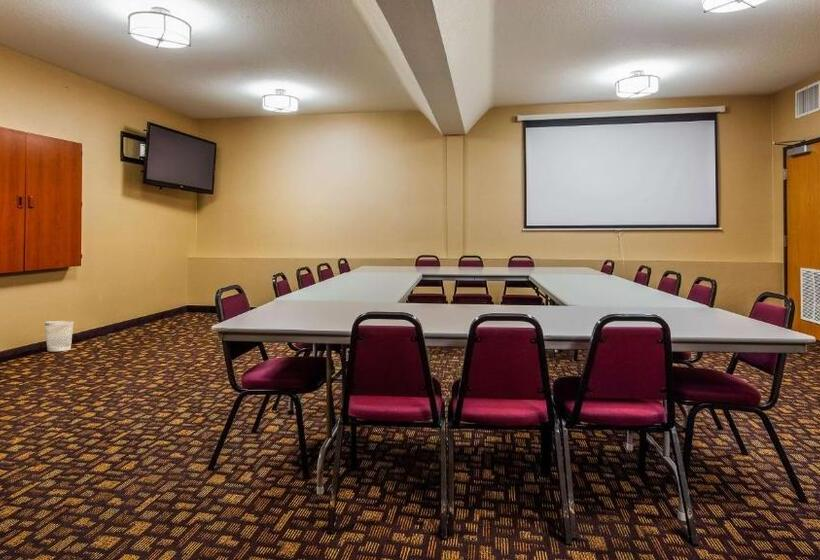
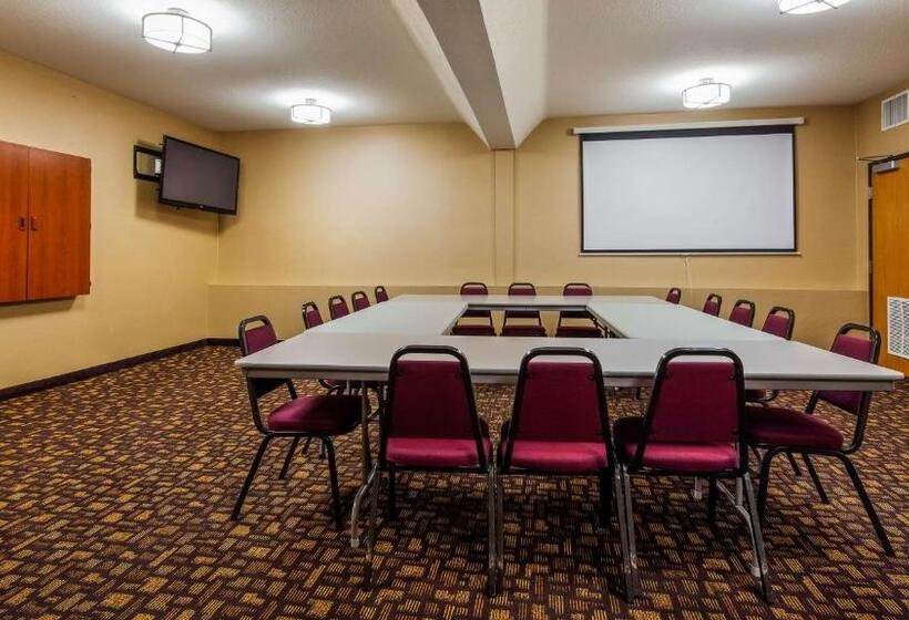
- wastebasket [44,320,75,352]
